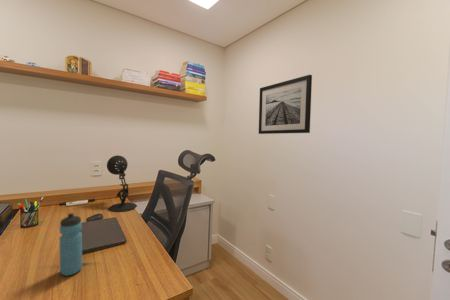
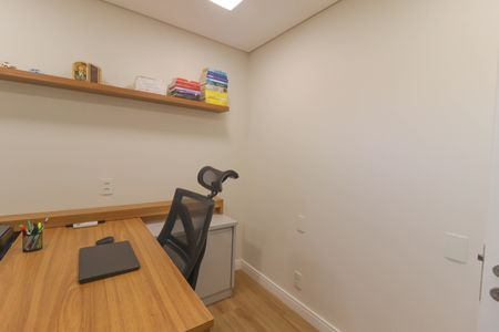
- water bottle [59,212,83,277]
- wall art [258,74,313,135]
- desk lamp [106,154,138,213]
